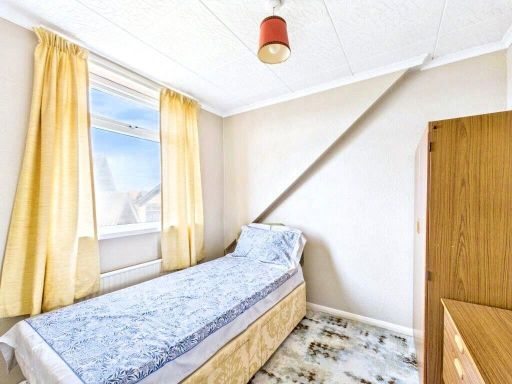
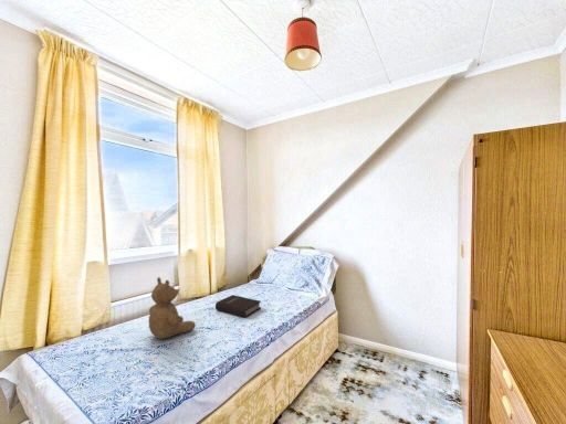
+ teddy bear [148,276,197,340]
+ book [214,294,262,319]
